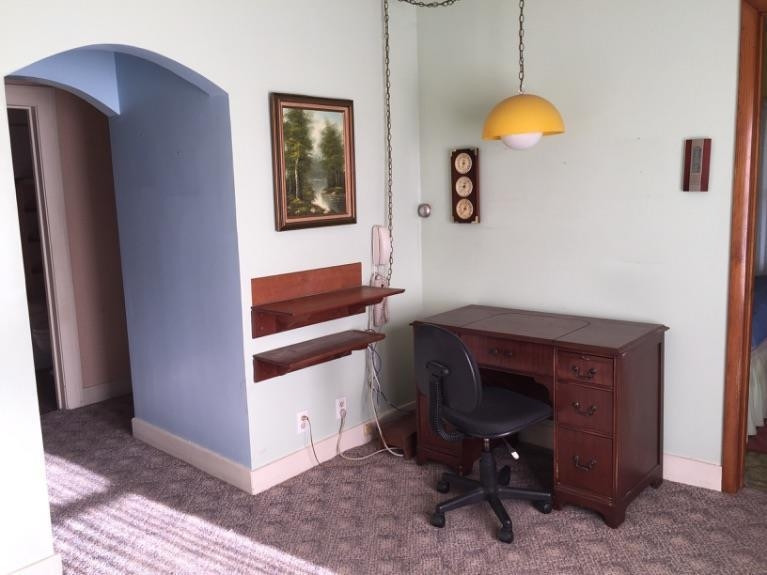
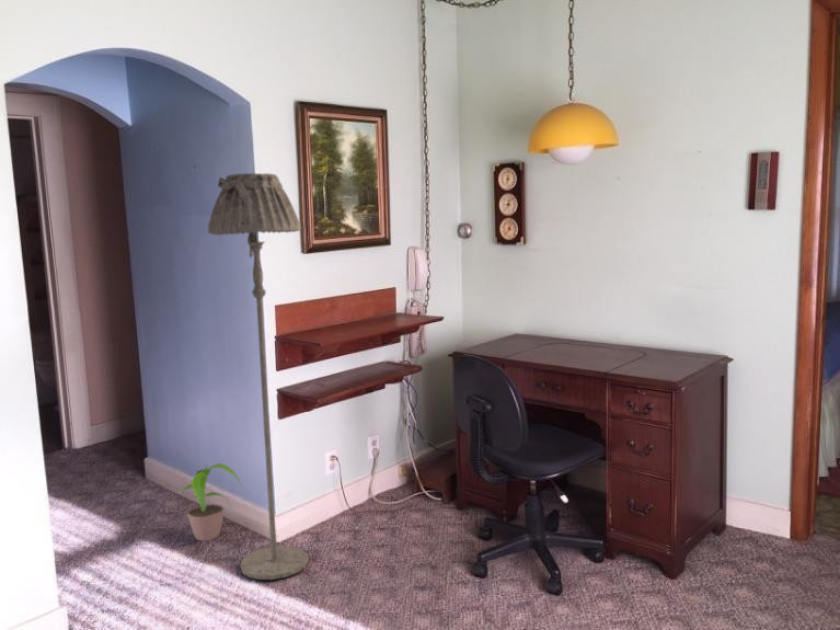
+ potted plant [166,462,244,542]
+ floor lamp [207,172,310,581]
